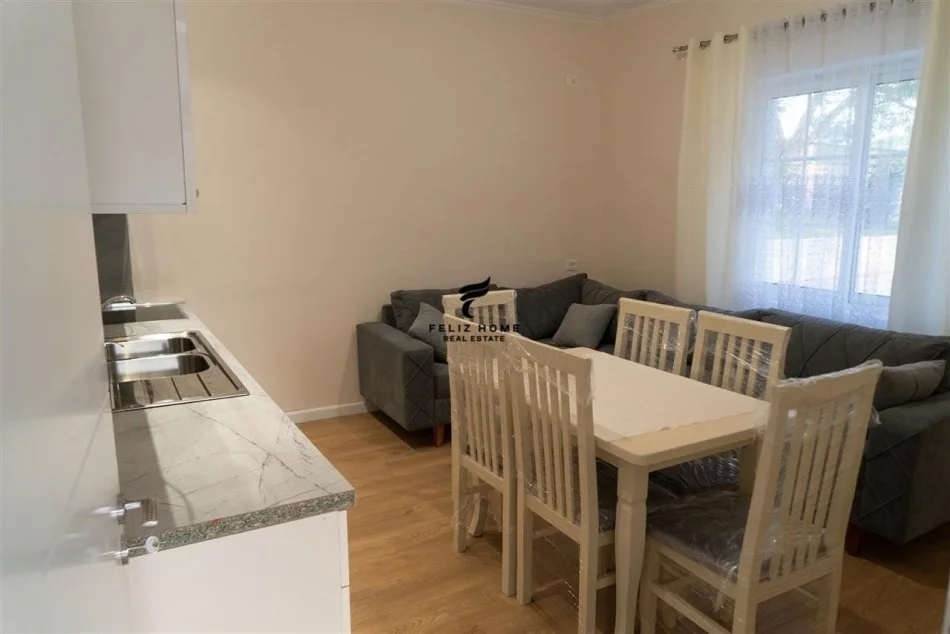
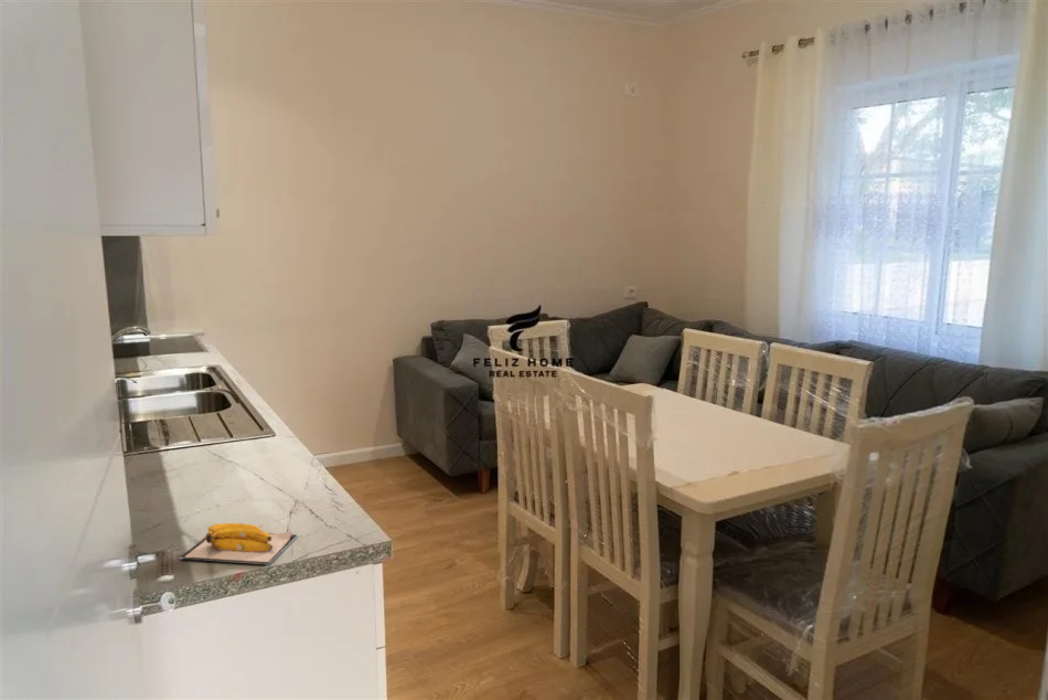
+ banana [178,522,300,565]
